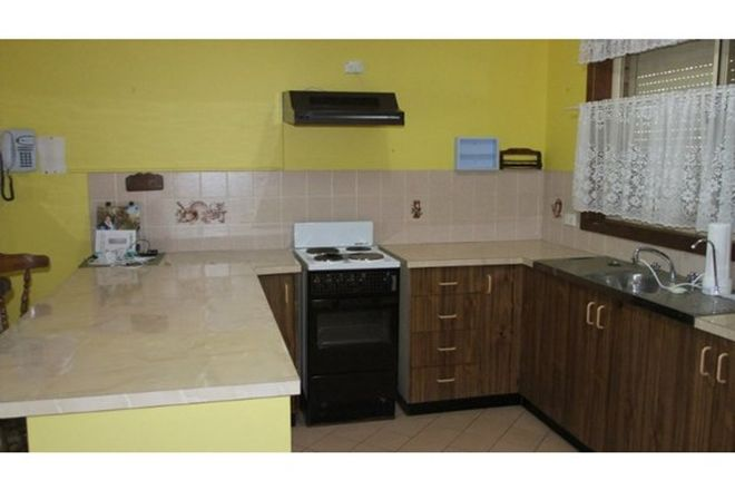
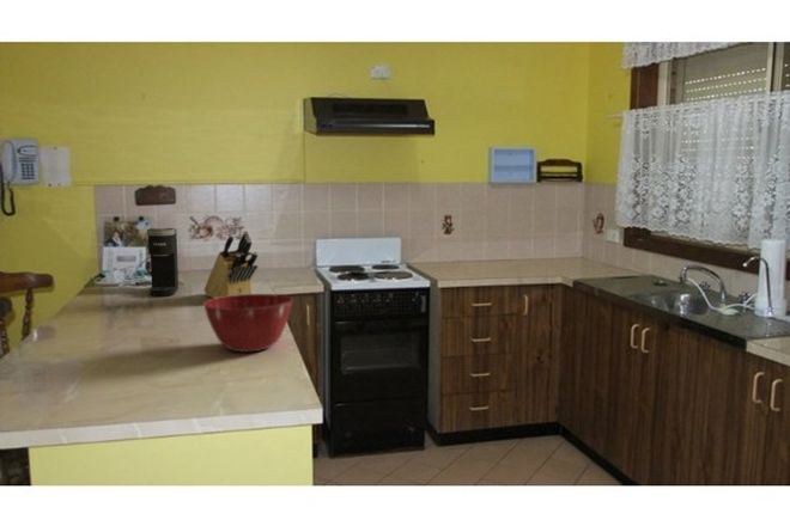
+ knife block [203,230,259,299]
+ mixing bowl [201,293,294,353]
+ coffee maker [145,227,180,298]
